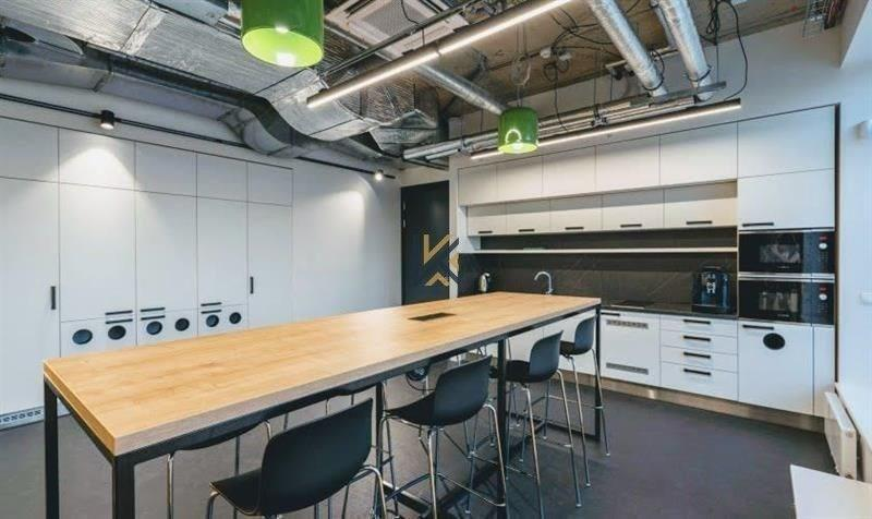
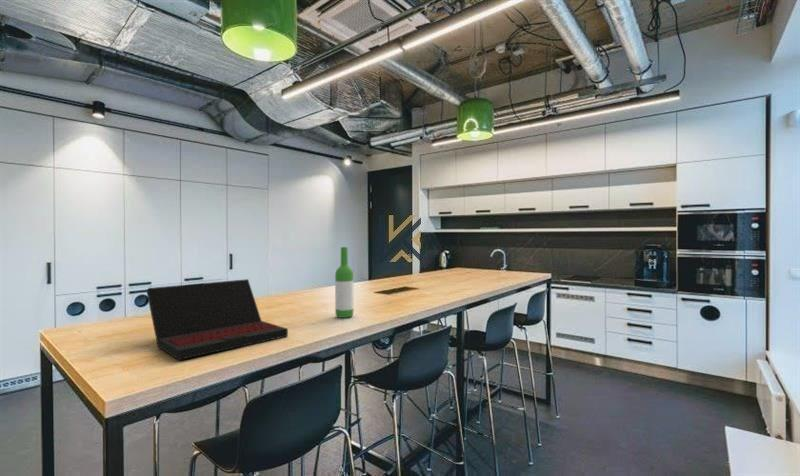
+ wine bottle [334,246,354,319]
+ laptop [146,278,289,361]
